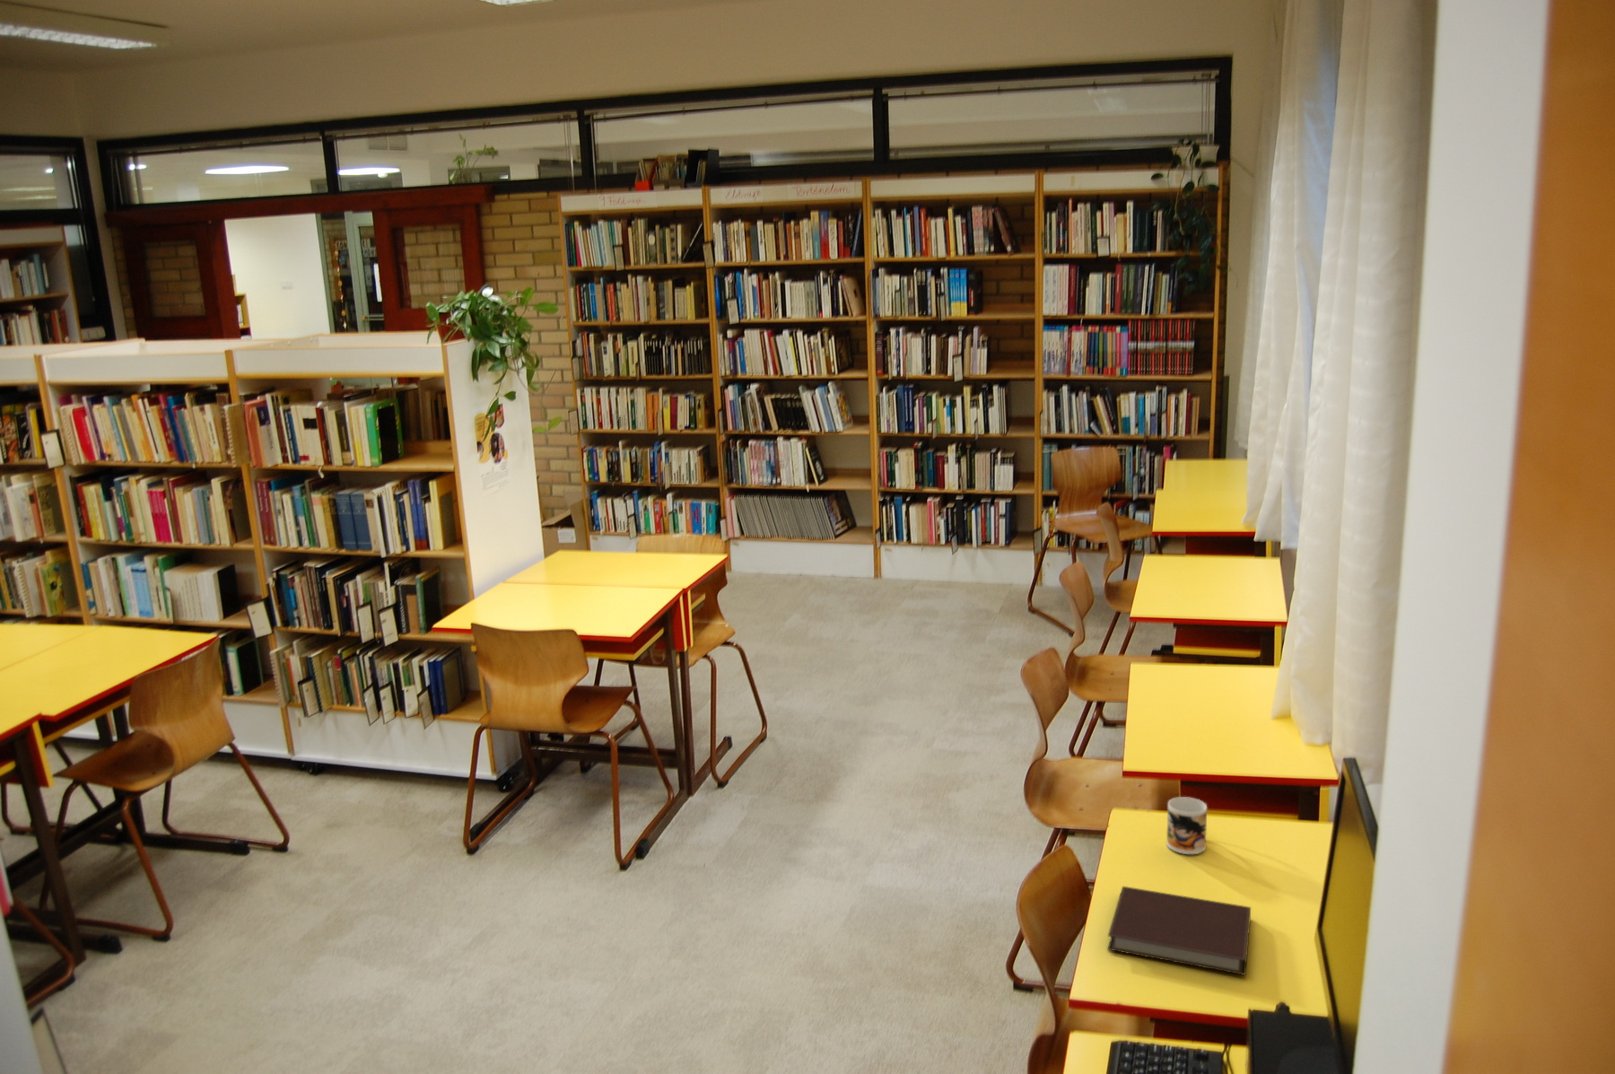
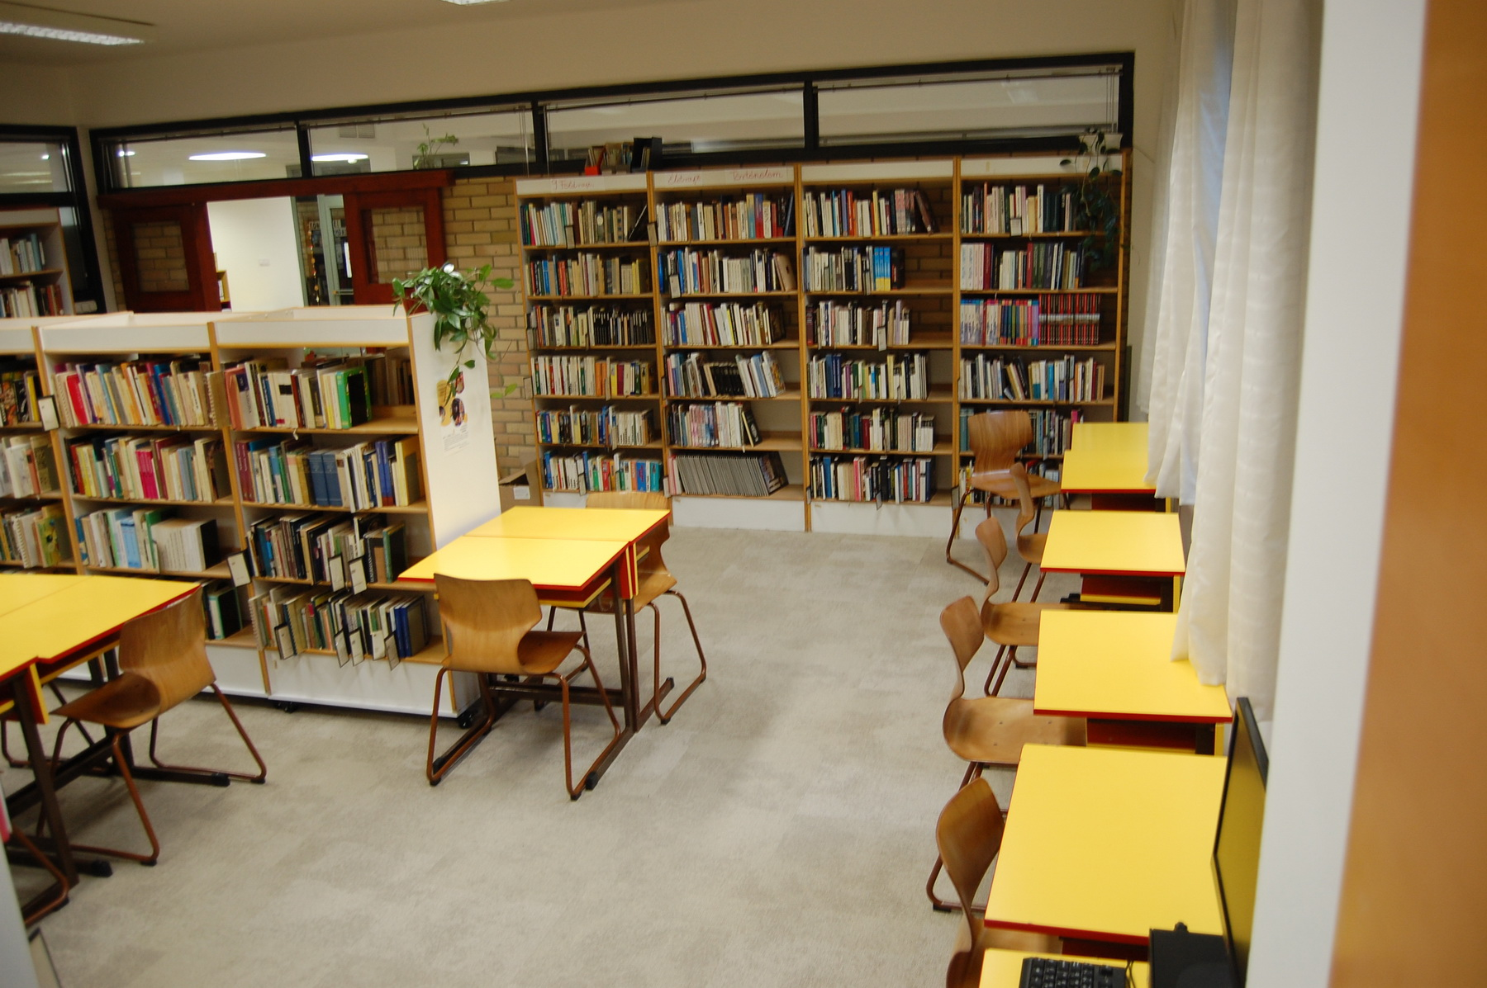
- notebook [1107,886,1252,976]
- mug [1167,796,1208,855]
